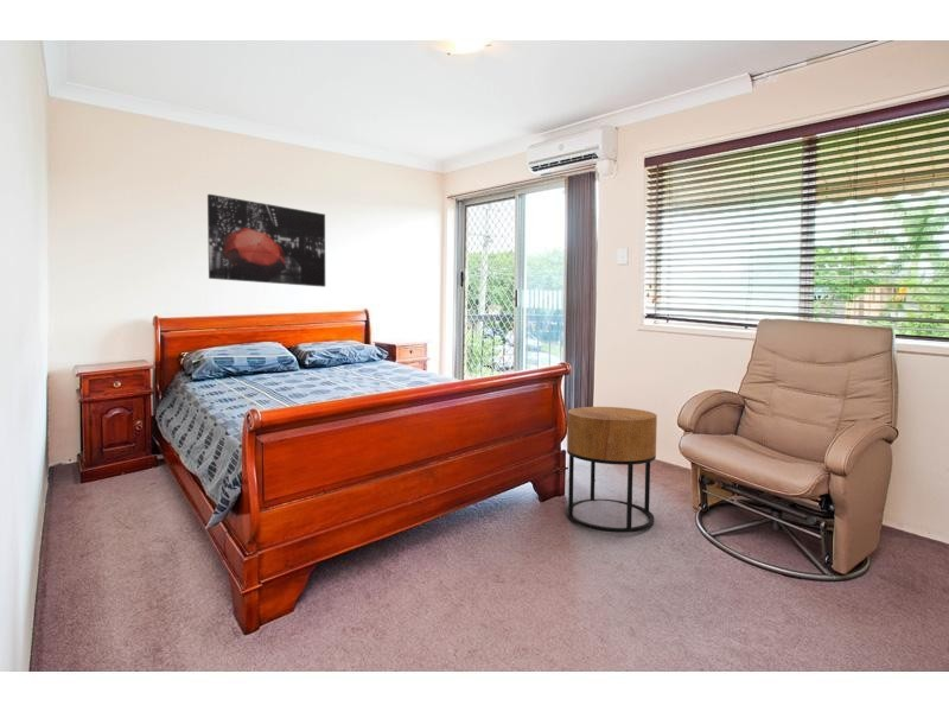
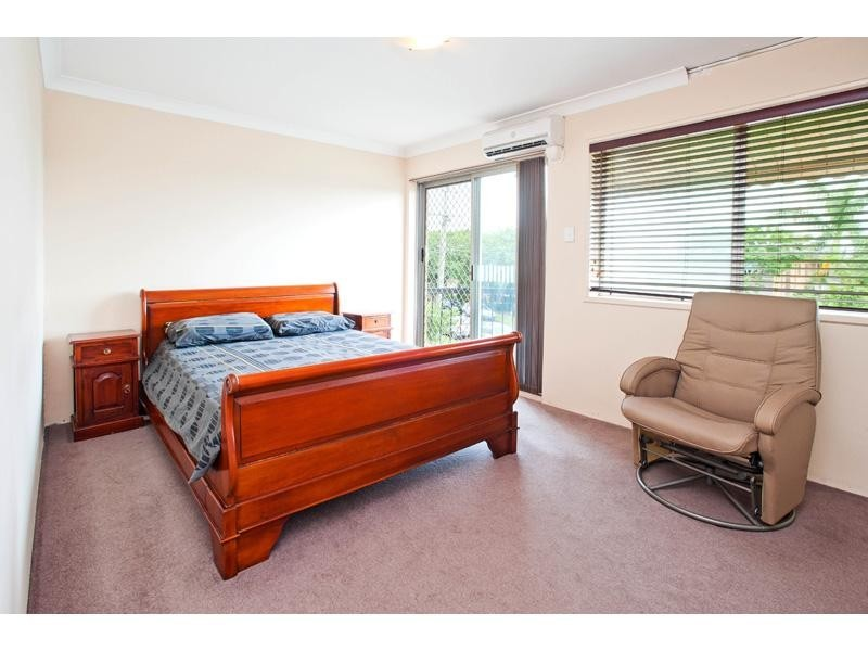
- side table [565,406,658,534]
- wall art [206,193,326,288]
